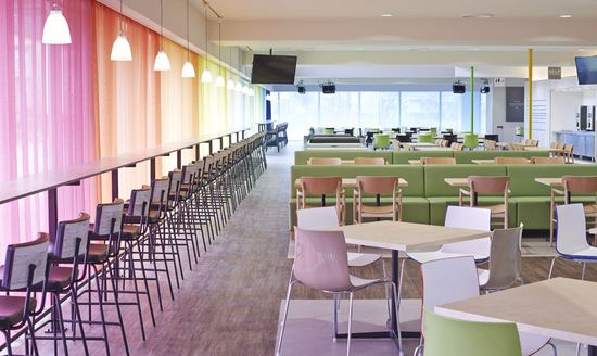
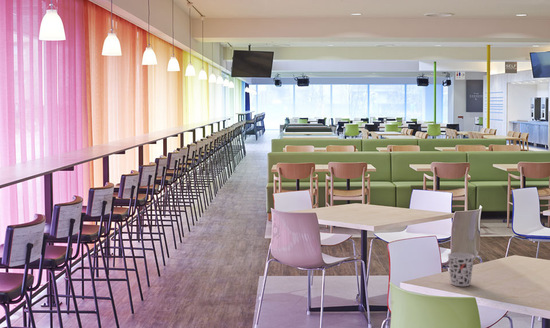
+ cup [447,252,476,287]
